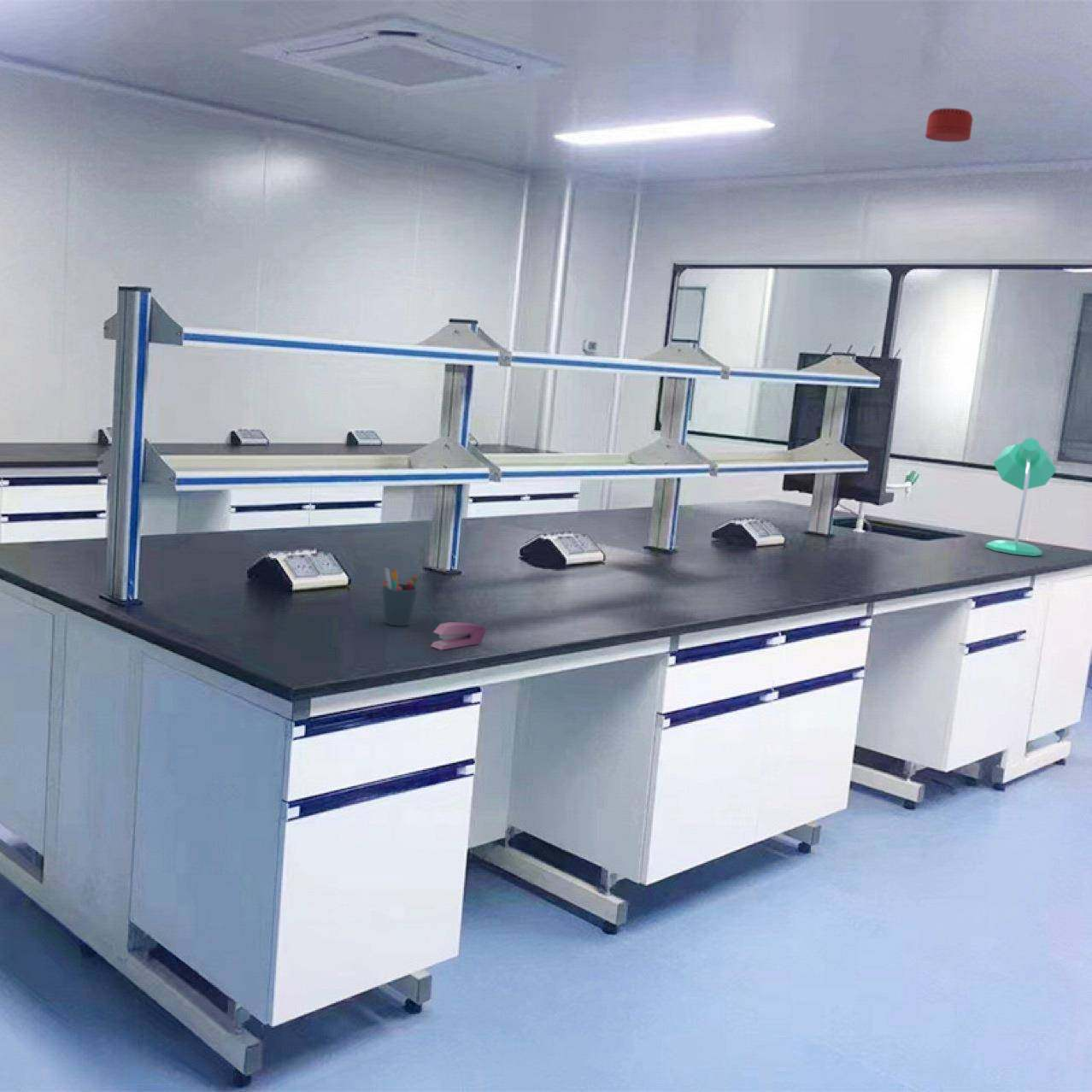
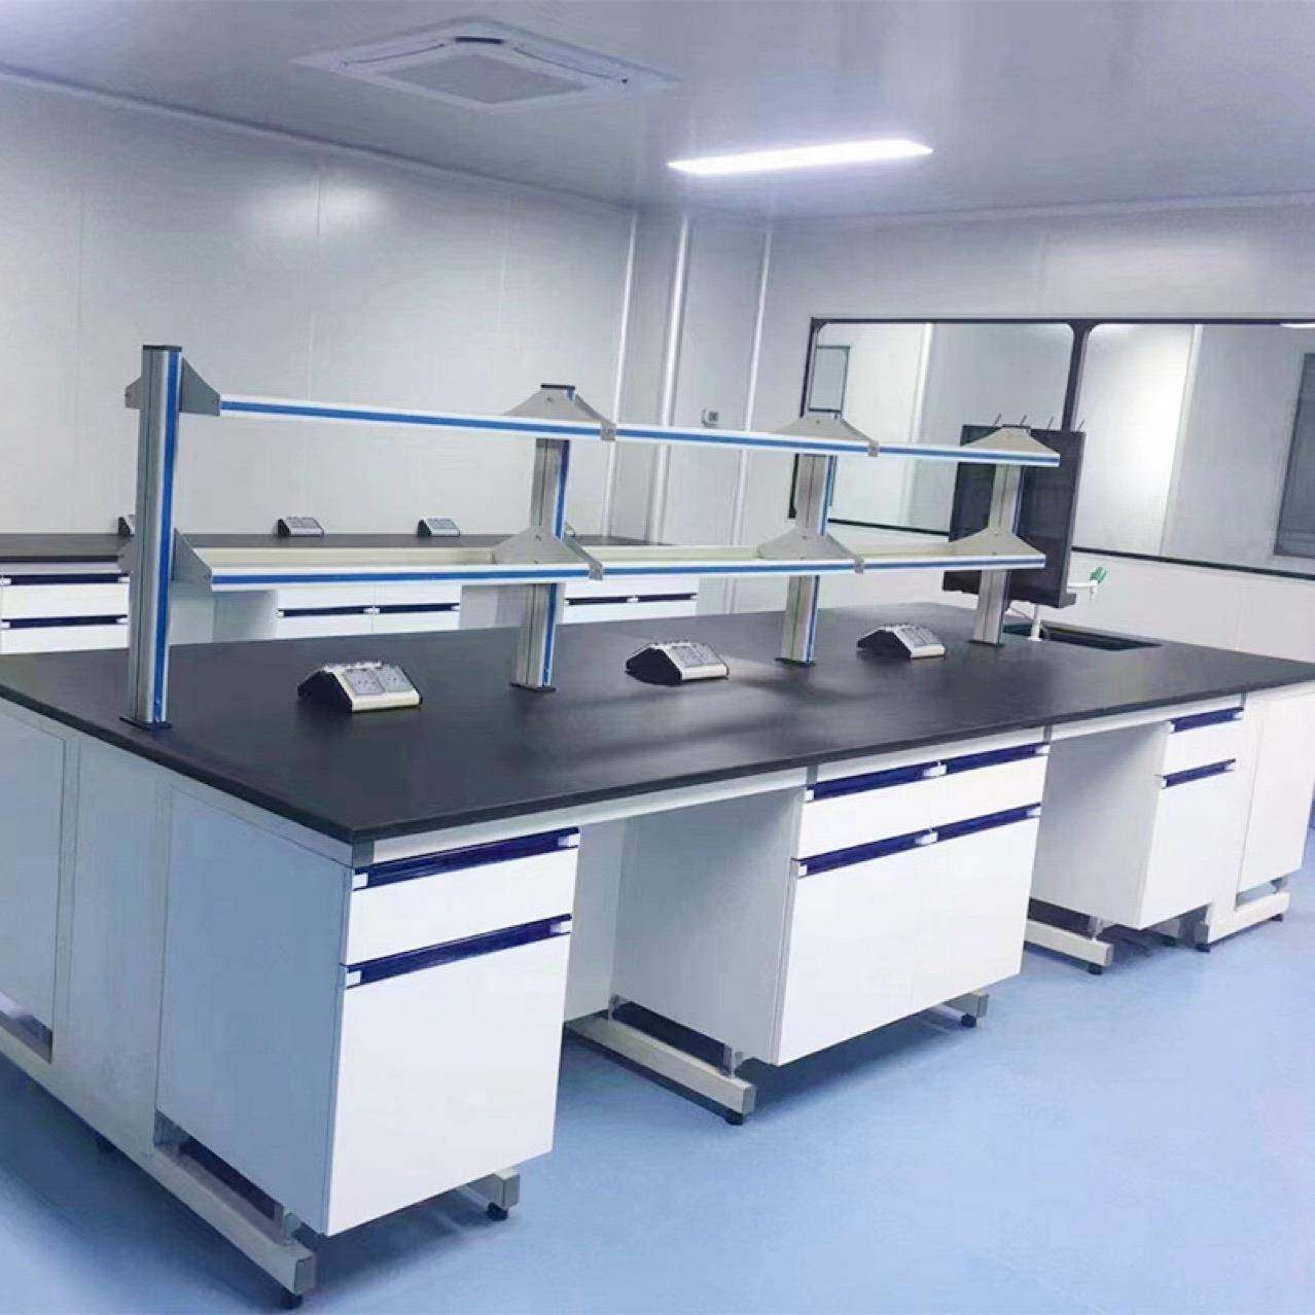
- desk lamp [984,437,1057,557]
- pen holder [381,567,419,627]
- stapler [430,621,486,651]
- smoke detector [925,108,974,143]
